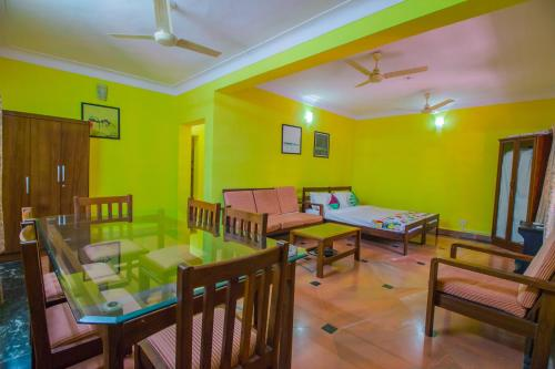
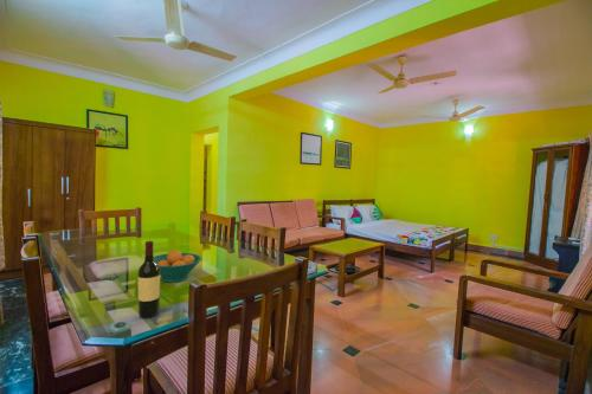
+ fruit bowl [153,248,202,284]
+ wine bottle [136,240,161,319]
